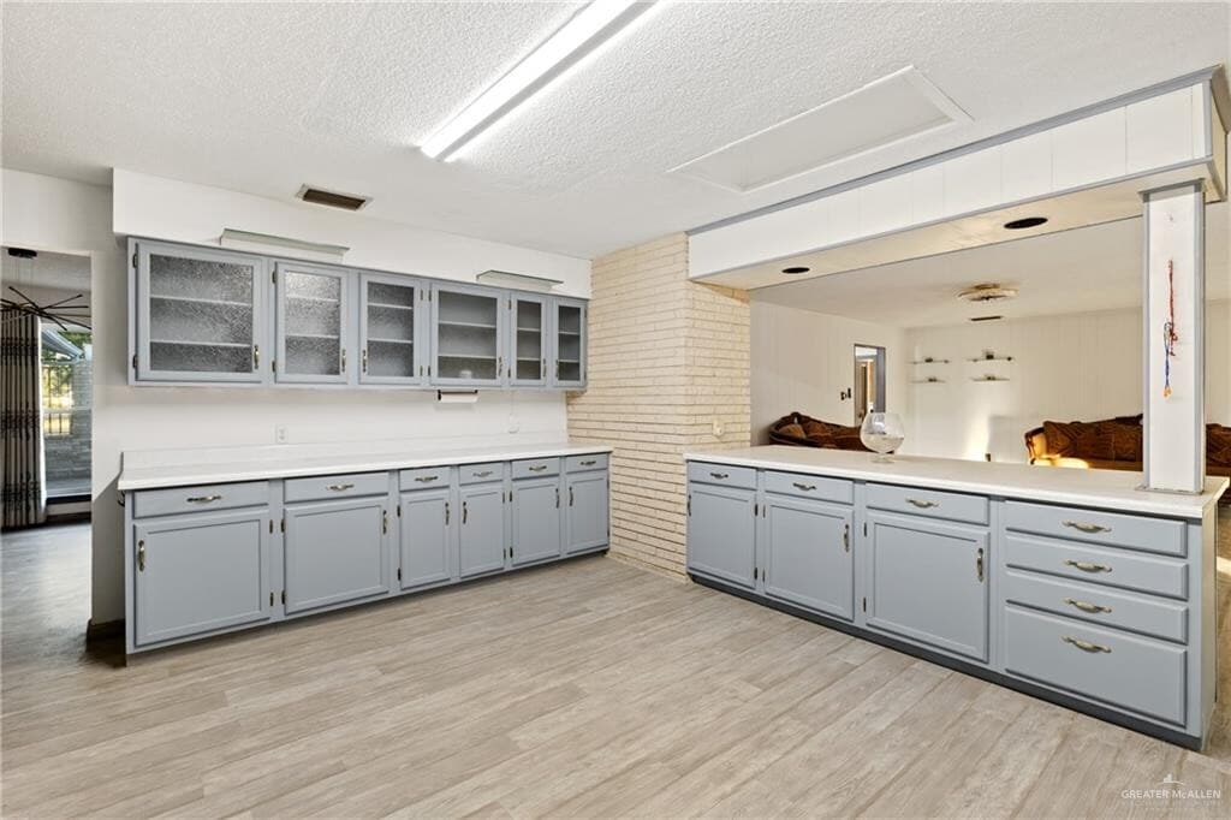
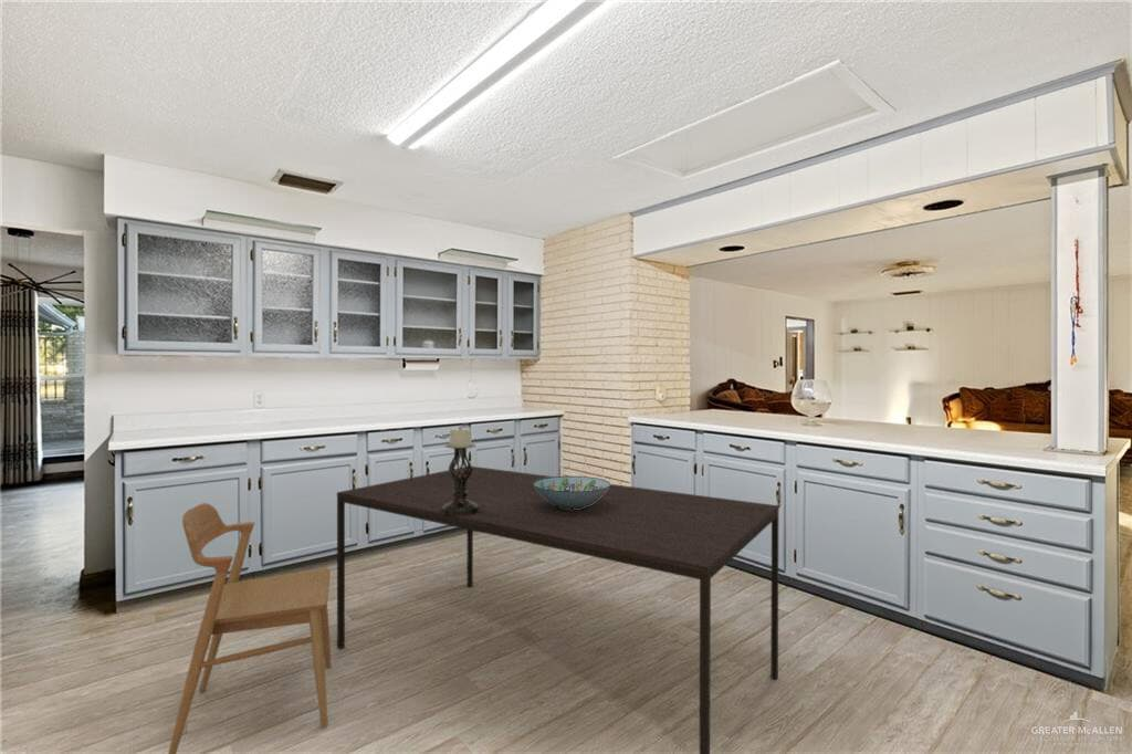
+ chair [167,502,333,754]
+ decorative bowl [534,475,611,510]
+ dining table [336,465,780,754]
+ candle holder [442,425,479,516]
